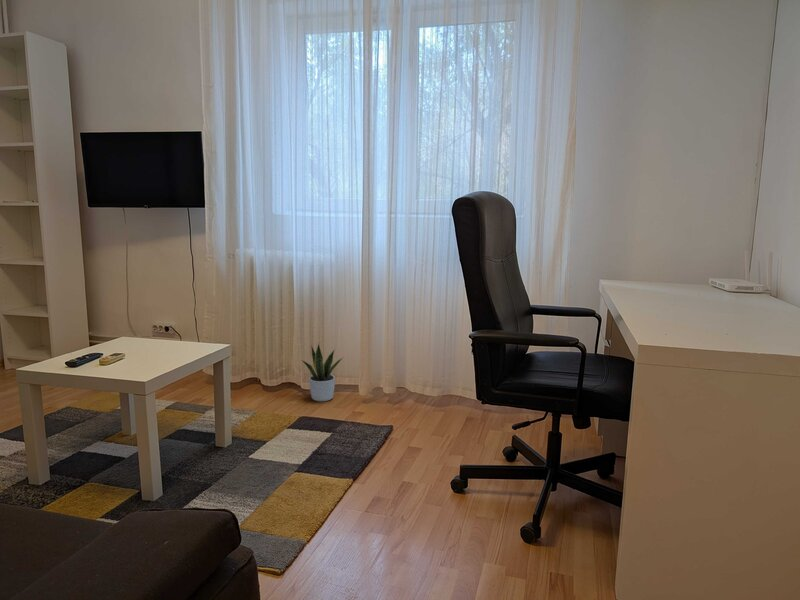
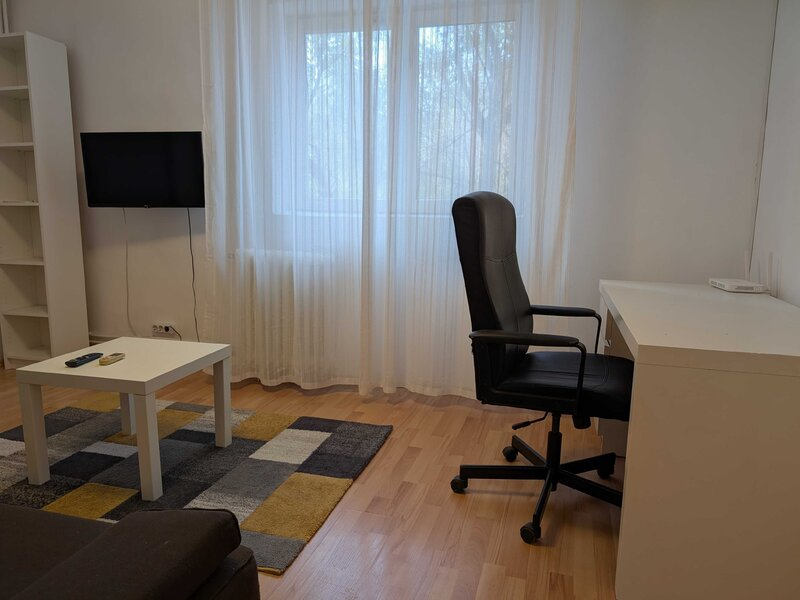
- potted plant [300,343,345,403]
